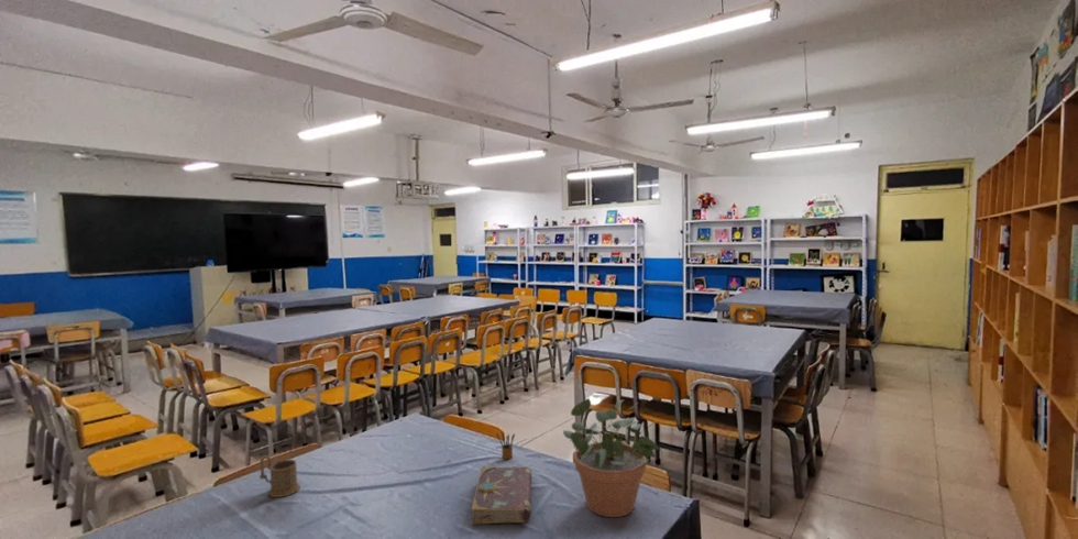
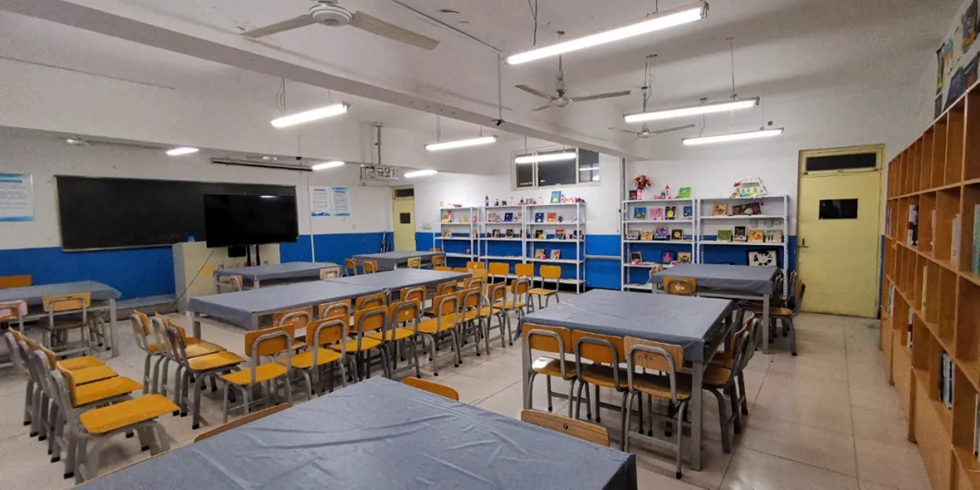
- pencil box [495,431,516,460]
- book [470,465,532,526]
- mug [258,454,301,498]
- potted plant [562,397,662,518]
